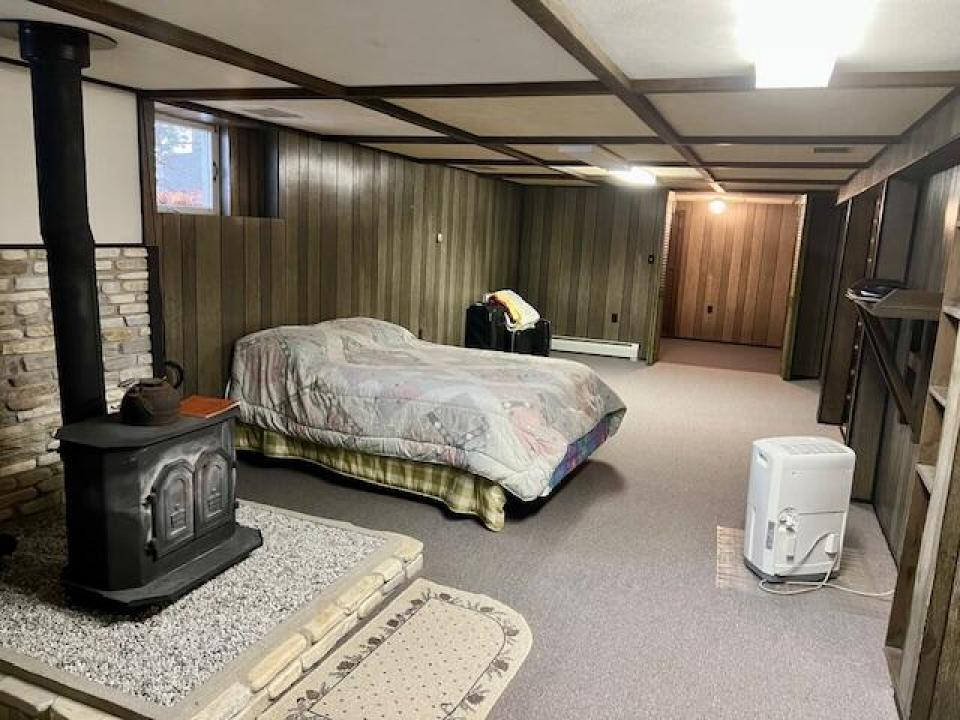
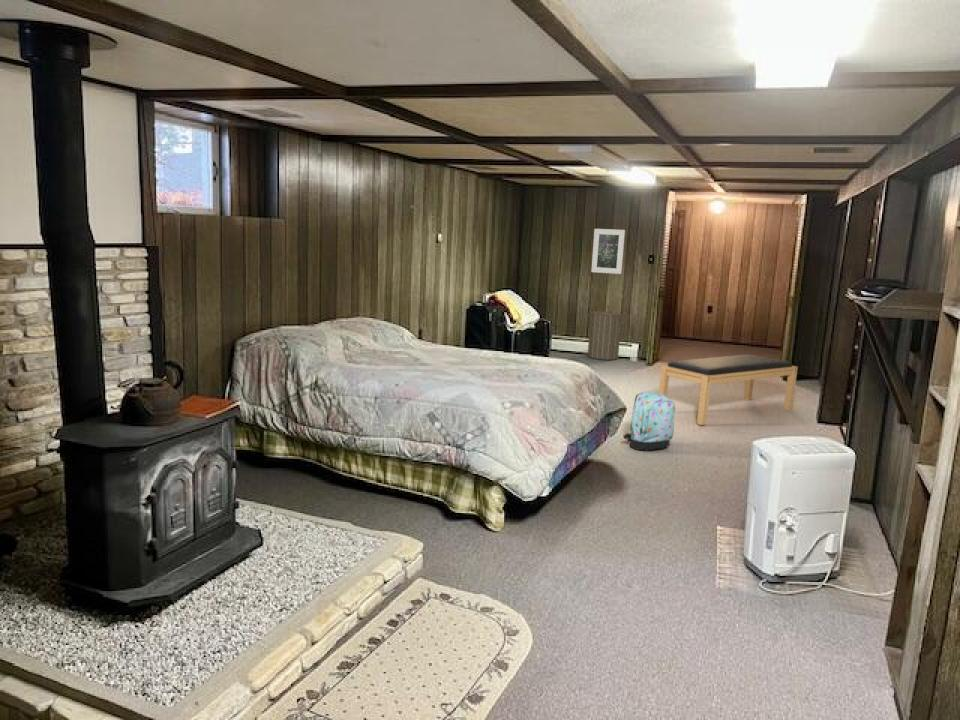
+ backpack [622,390,676,451]
+ bench [658,354,799,426]
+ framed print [590,228,626,275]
+ laundry hamper [586,305,626,361]
